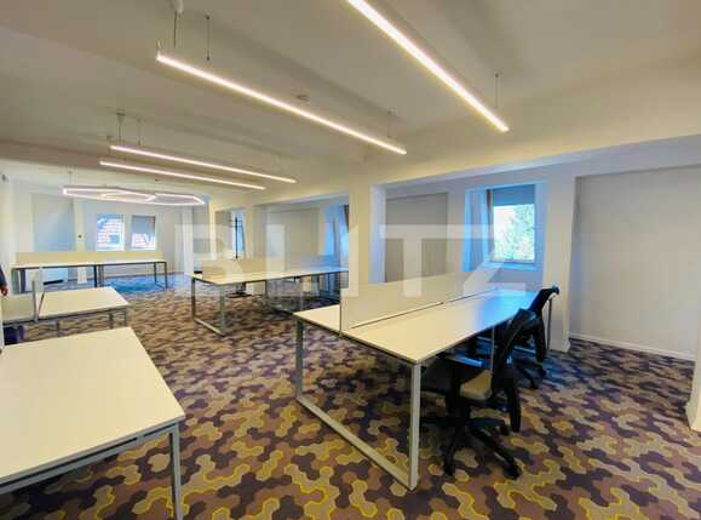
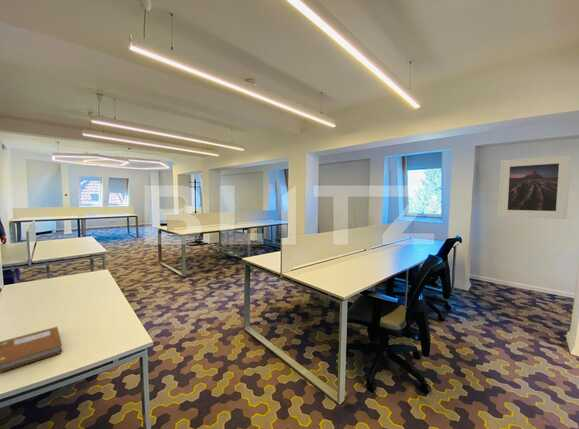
+ notebook [0,326,63,373]
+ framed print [497,154,572,220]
